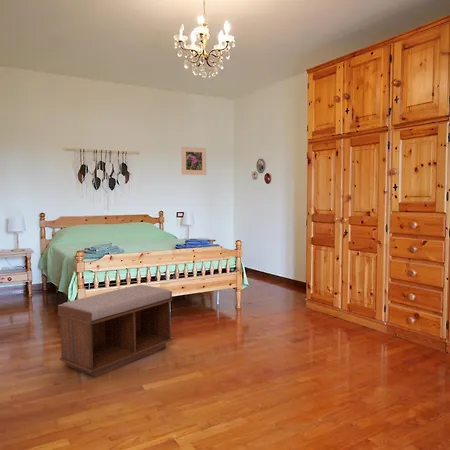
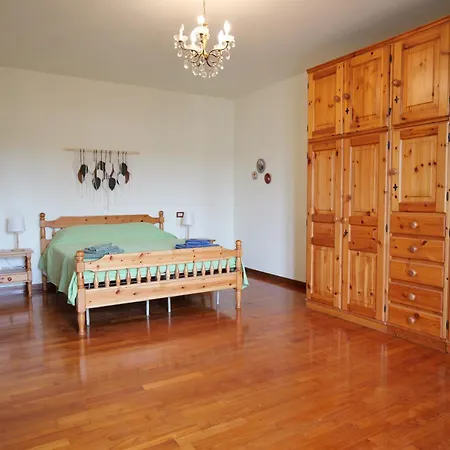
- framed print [180,146,207,176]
- bench [57,284,174,378]
